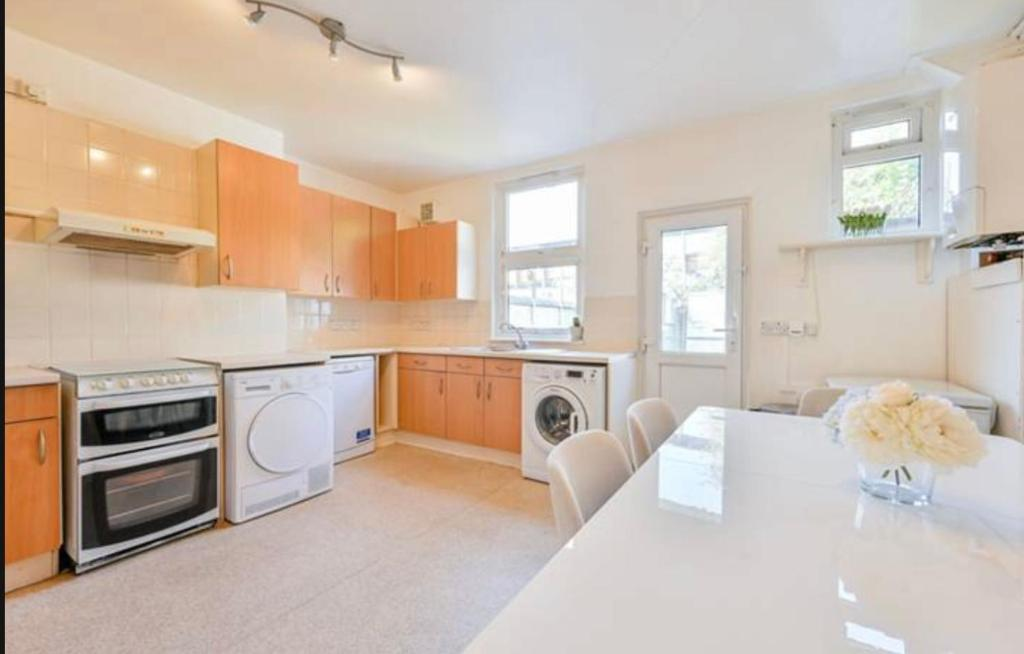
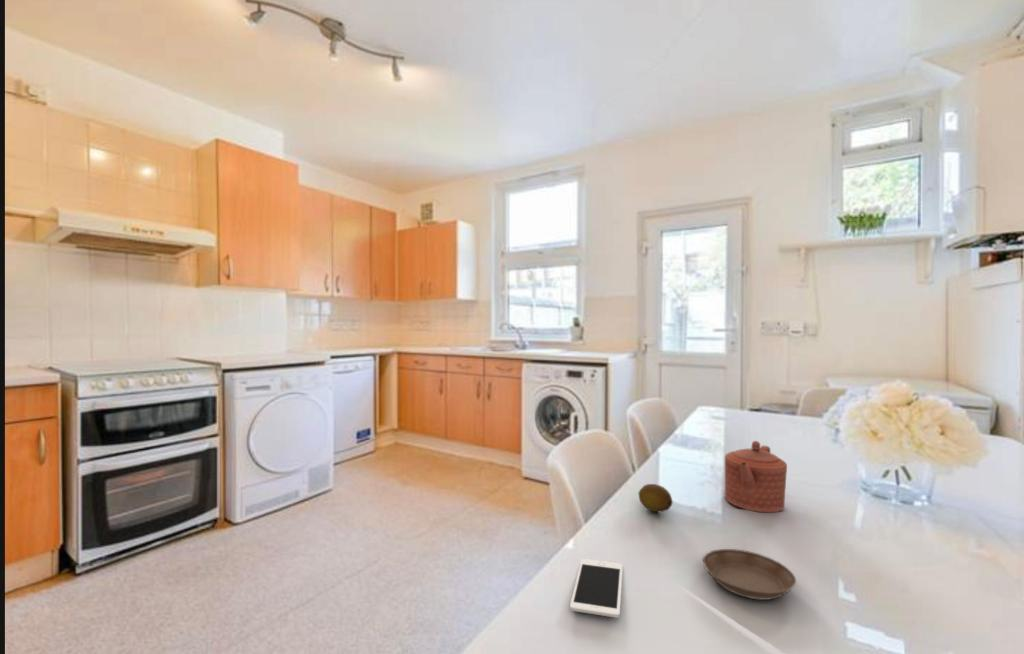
+ cell phone [569,558,624,619]
+ teapot [724,440,788,513]
+ fruit [637,483,674,513]
+ saucer [702,548,797,601]
